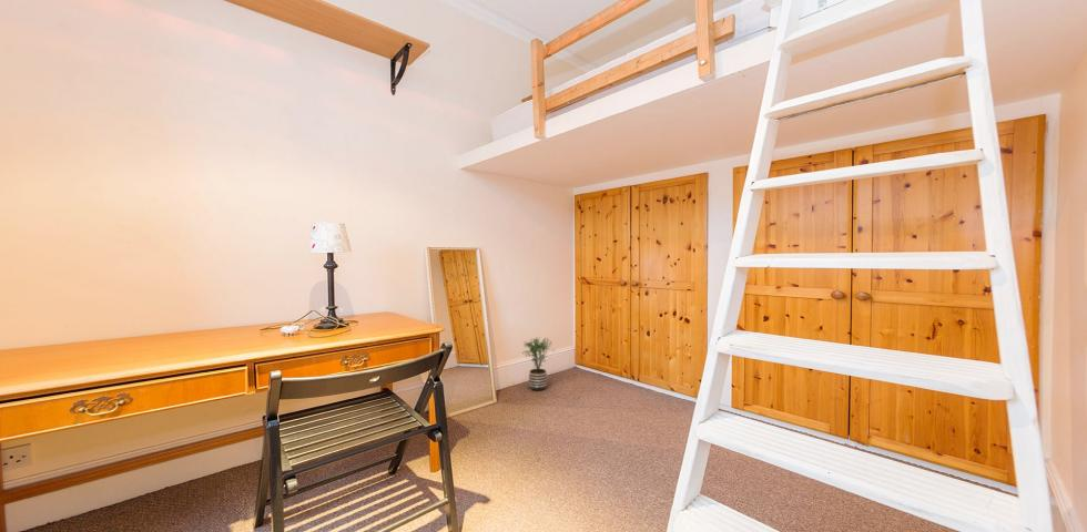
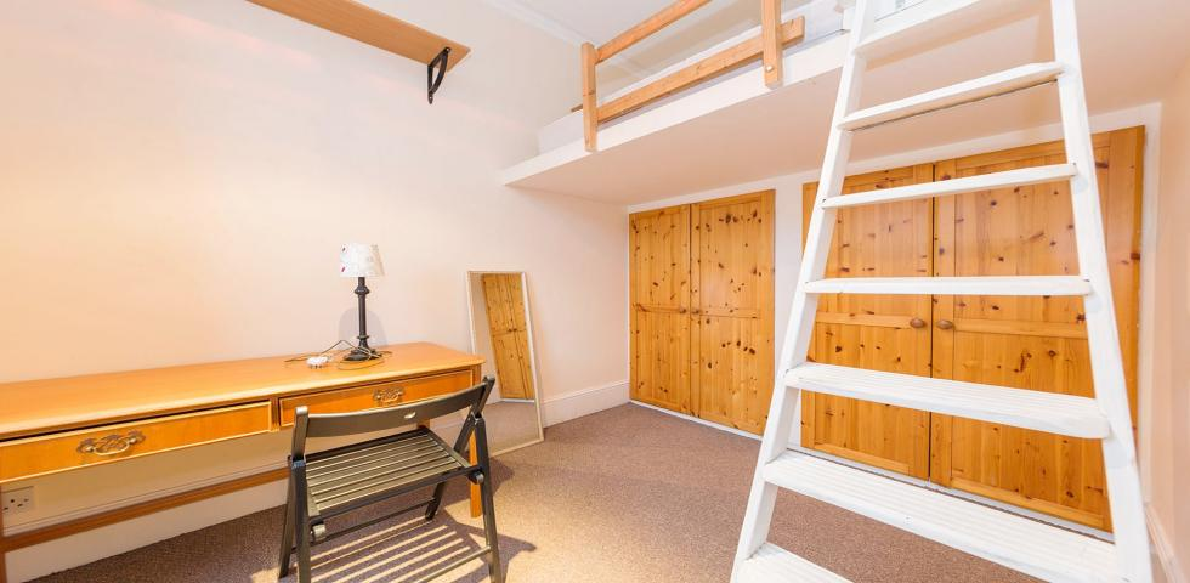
- potted plant [522,336,557,391]
